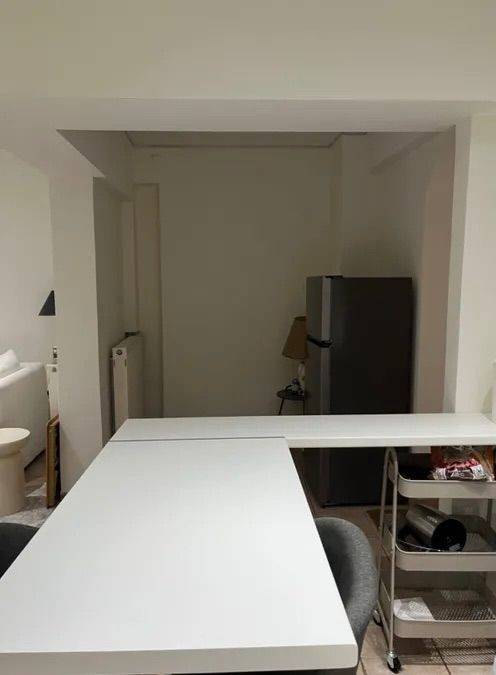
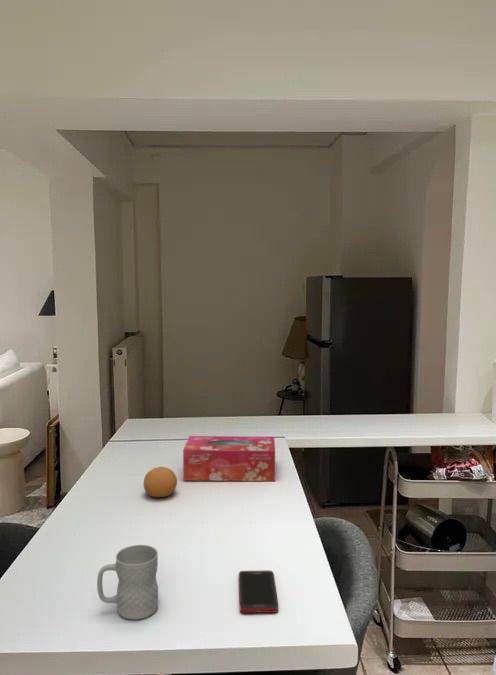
+ fruit [143,466,178,498]
+ cell phone [238,569,279,614]
+ mug [96,544,159,621]
+ tissue box [182,435,276,482]
